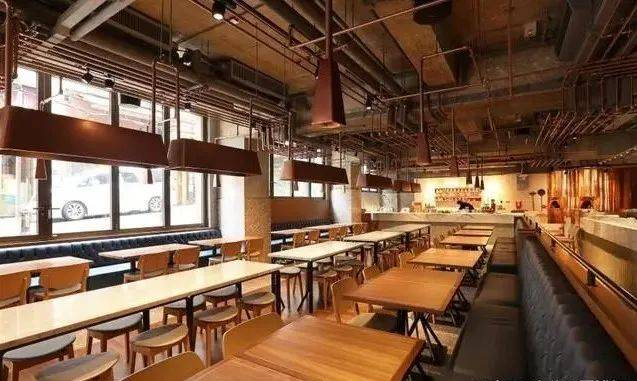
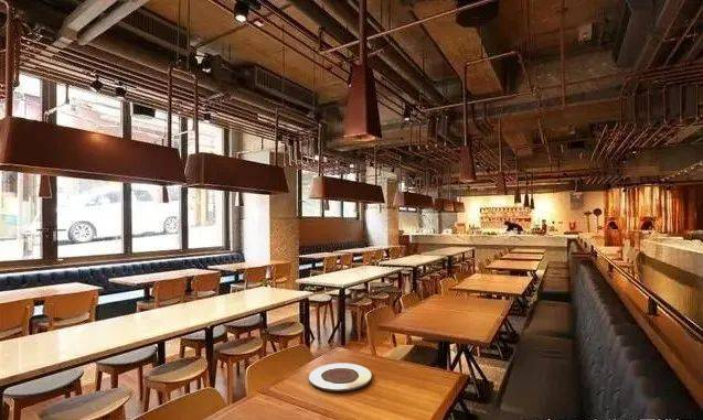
+ plate [308,362,373,392]
